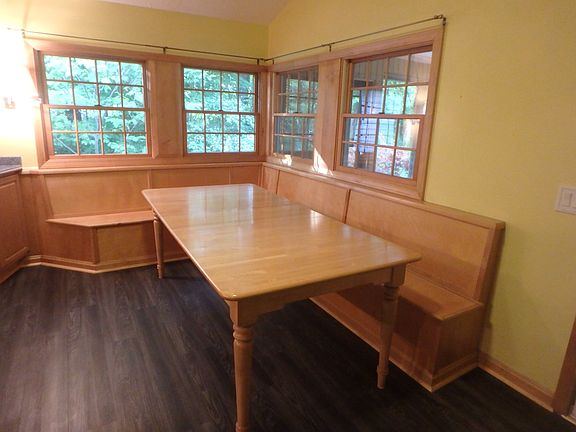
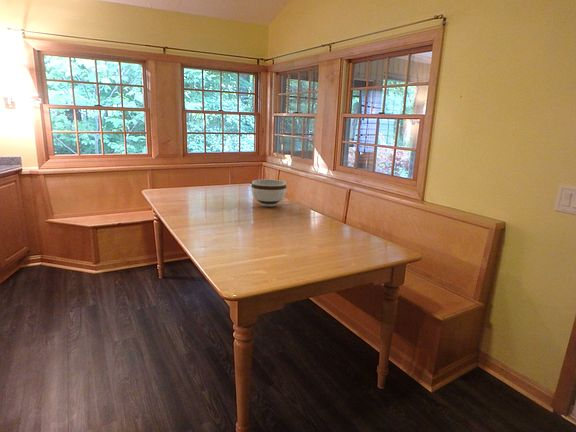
+ bowl [250,178,287,208]
